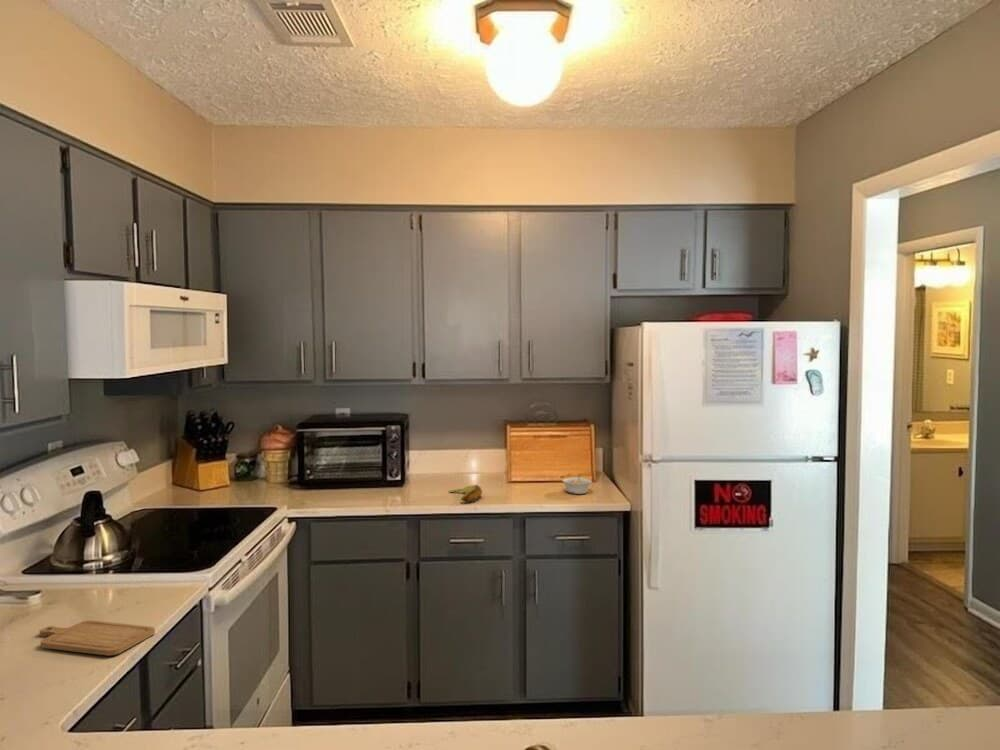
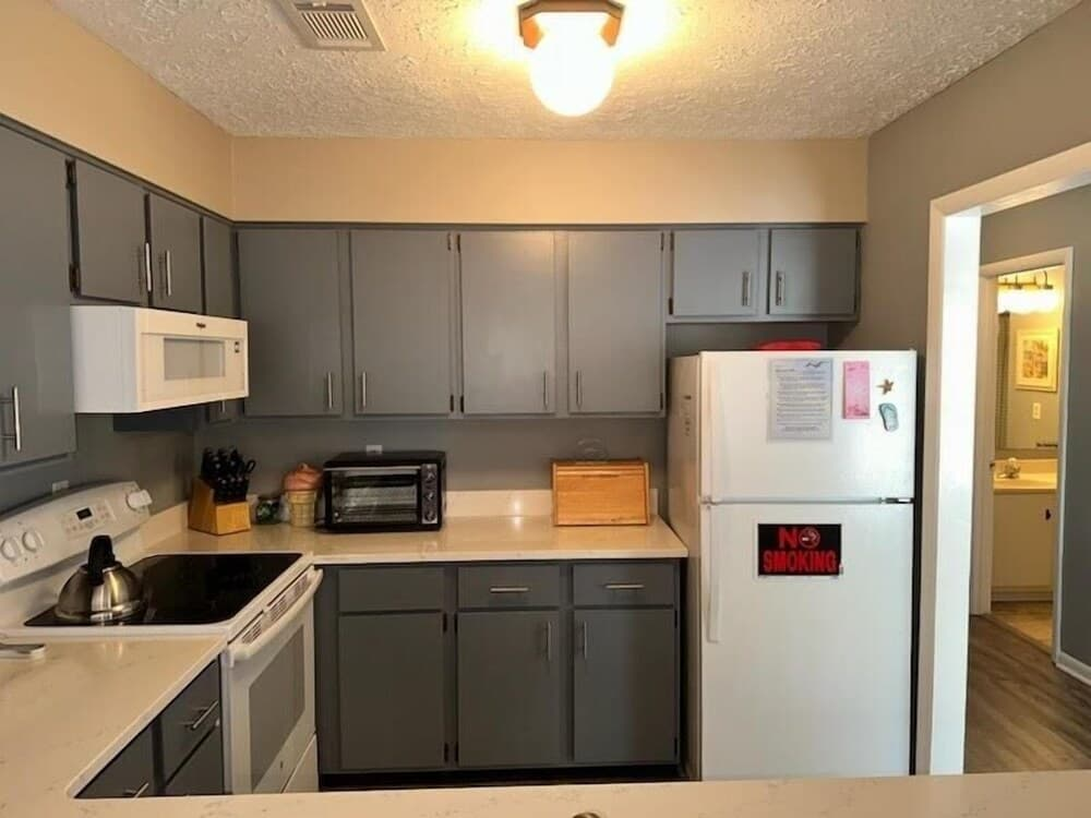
- chopping board [39,619,156,657]
- banana [447,484,483,502]
- legume [561,473,593,495]
